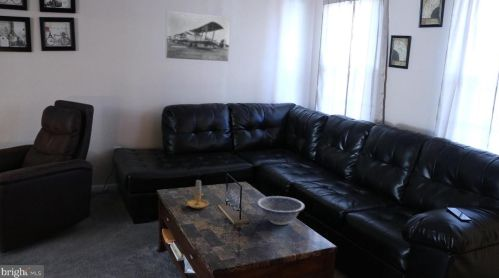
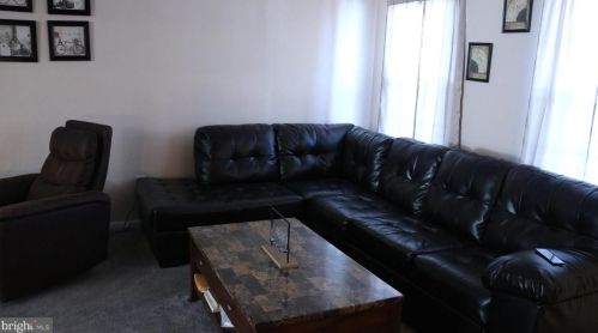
- candle [183,178,210,209]
- decorative bowl [256,195,306,226]
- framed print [164,9,231,63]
